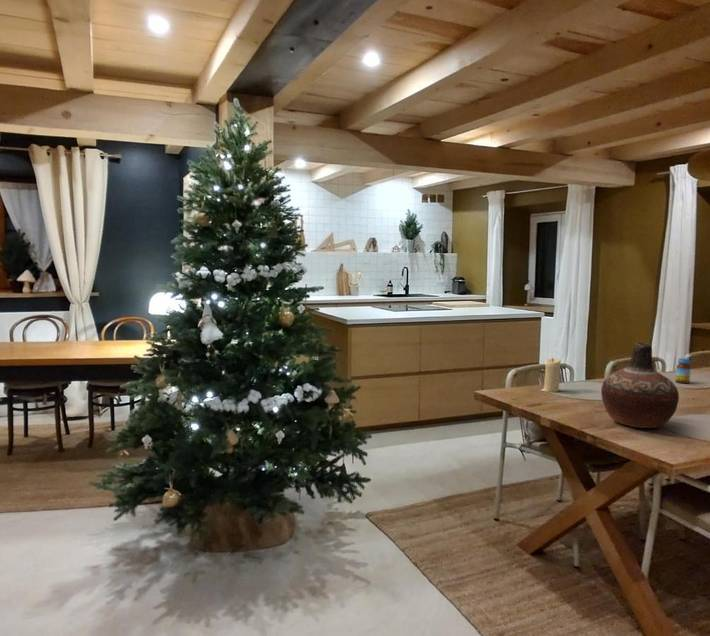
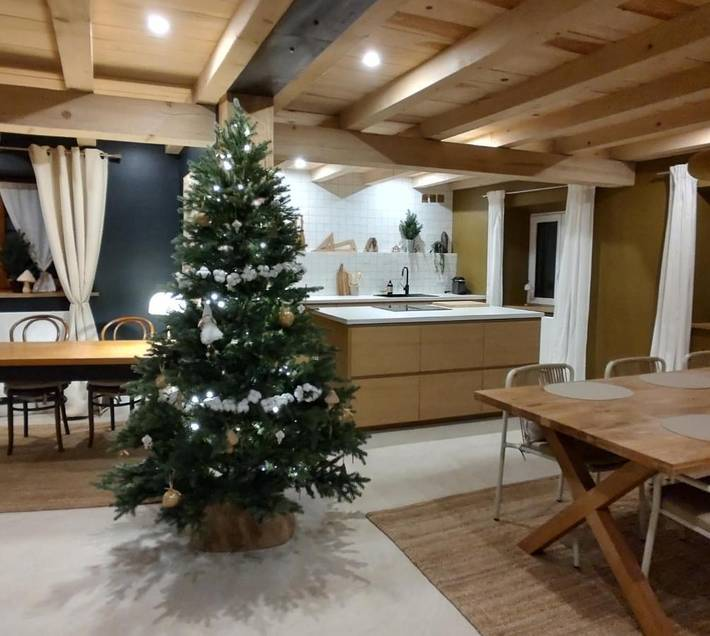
- jar [674,357,692,385]
- candle [540,357,562,393]
- vase [600,342,680,429]
